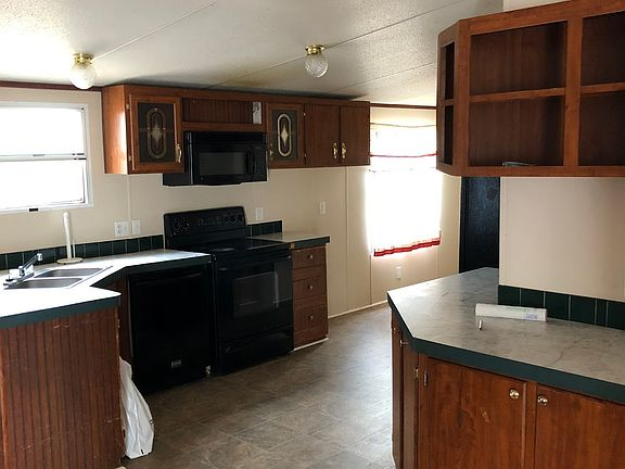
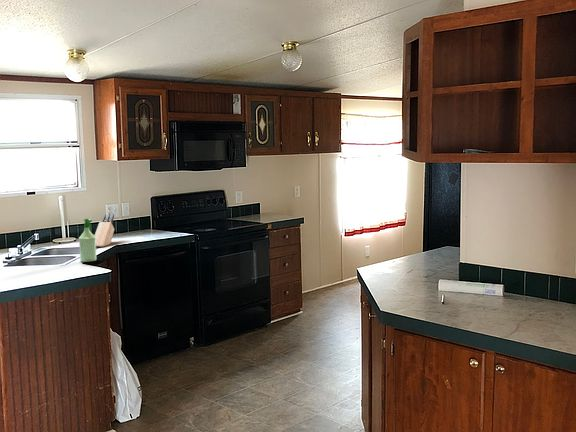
+ knife block [94,213,116,247]
+ spray bottle [78,218,97,263]
